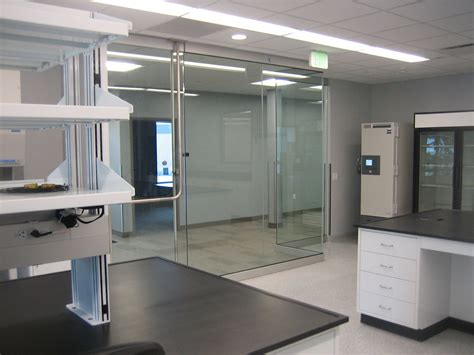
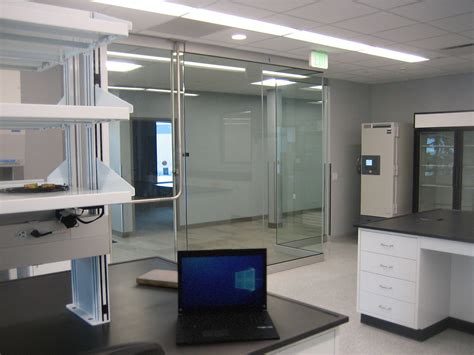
+ notebook [135,269,178,289]
+ laptop [175,247,281,346]
